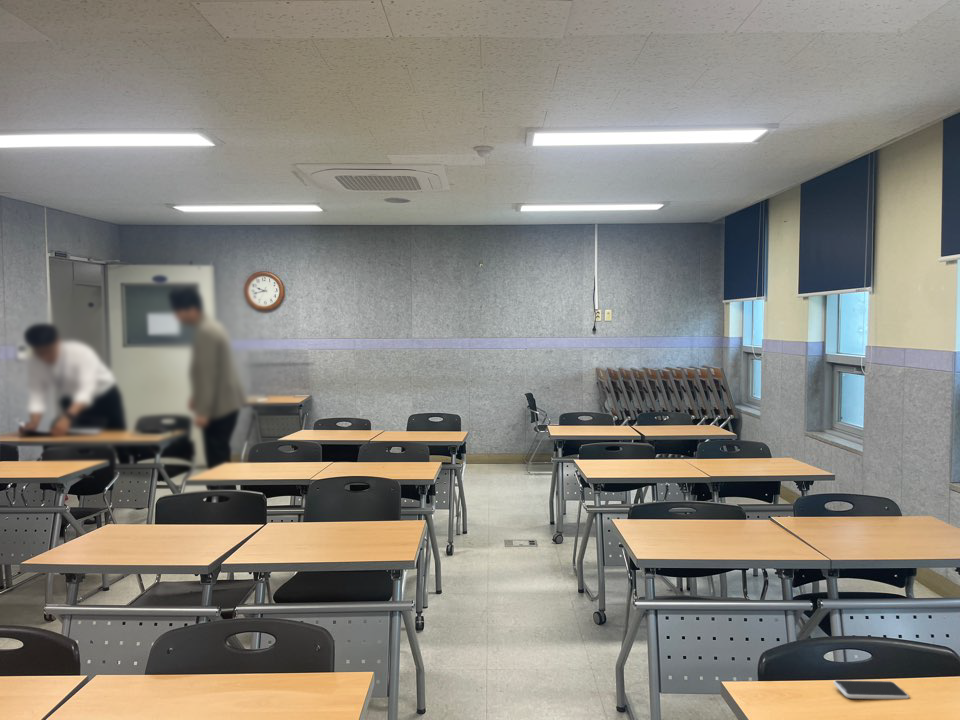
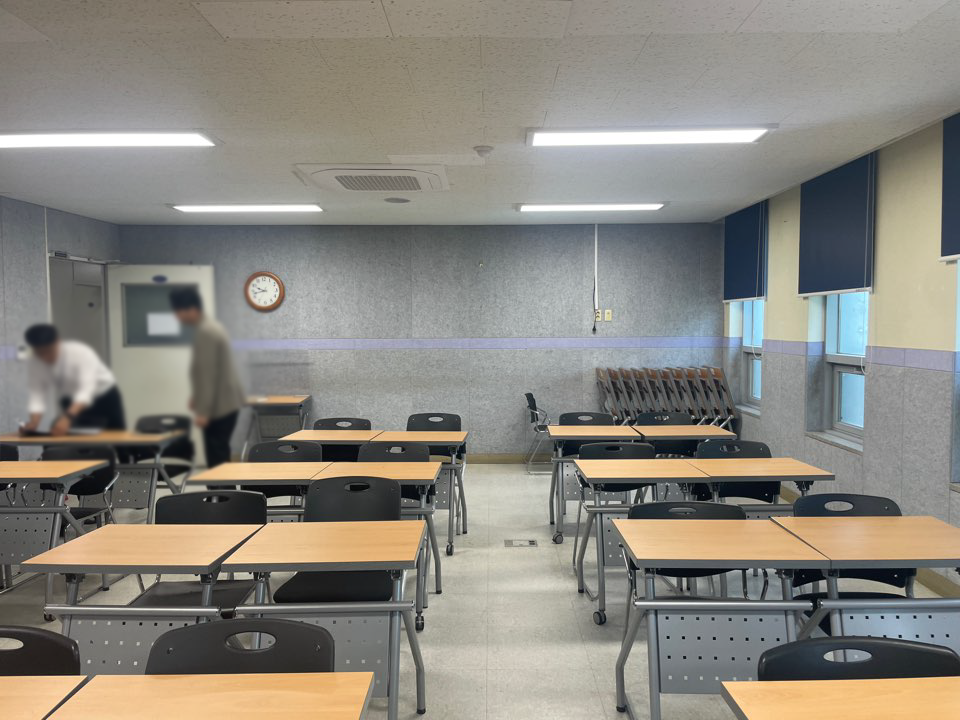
- smartphone [832,679,910,700]
